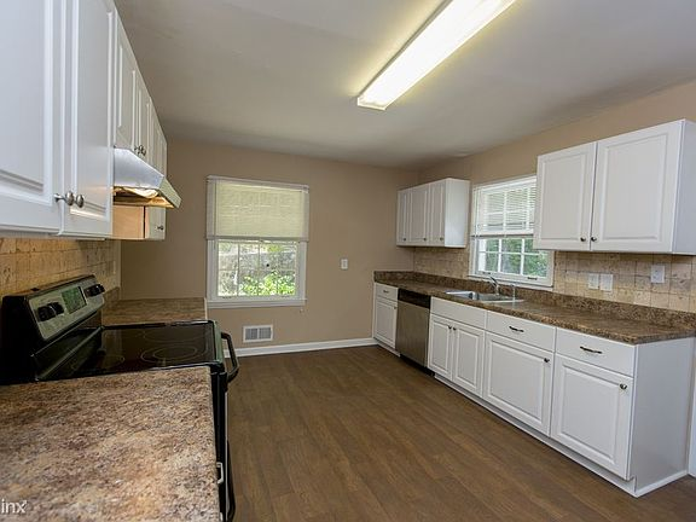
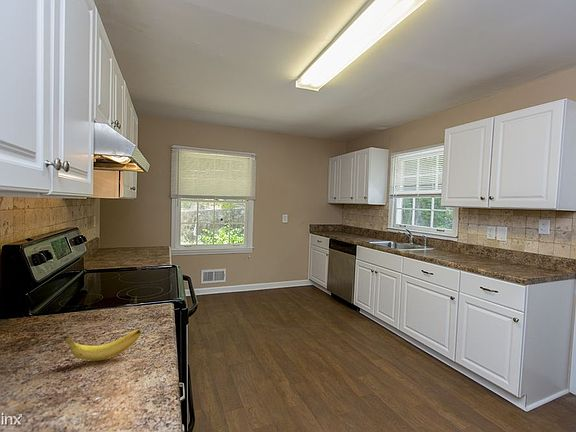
+ banana [62,328,143,361]
